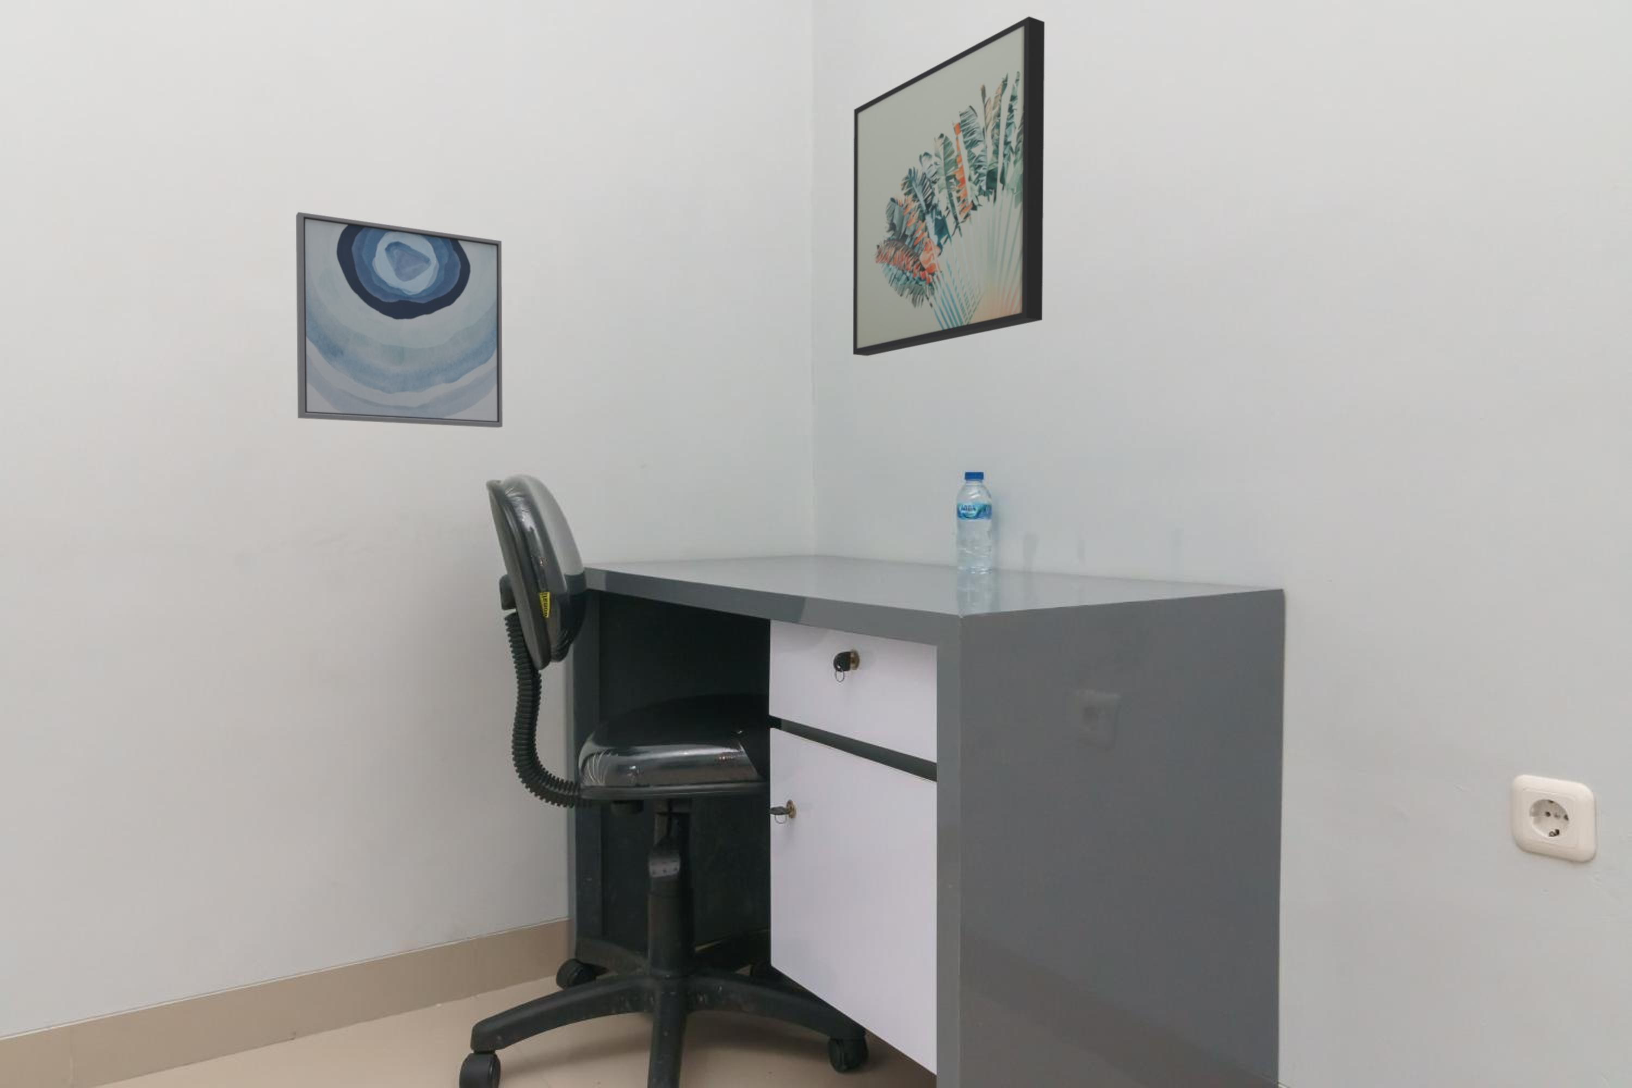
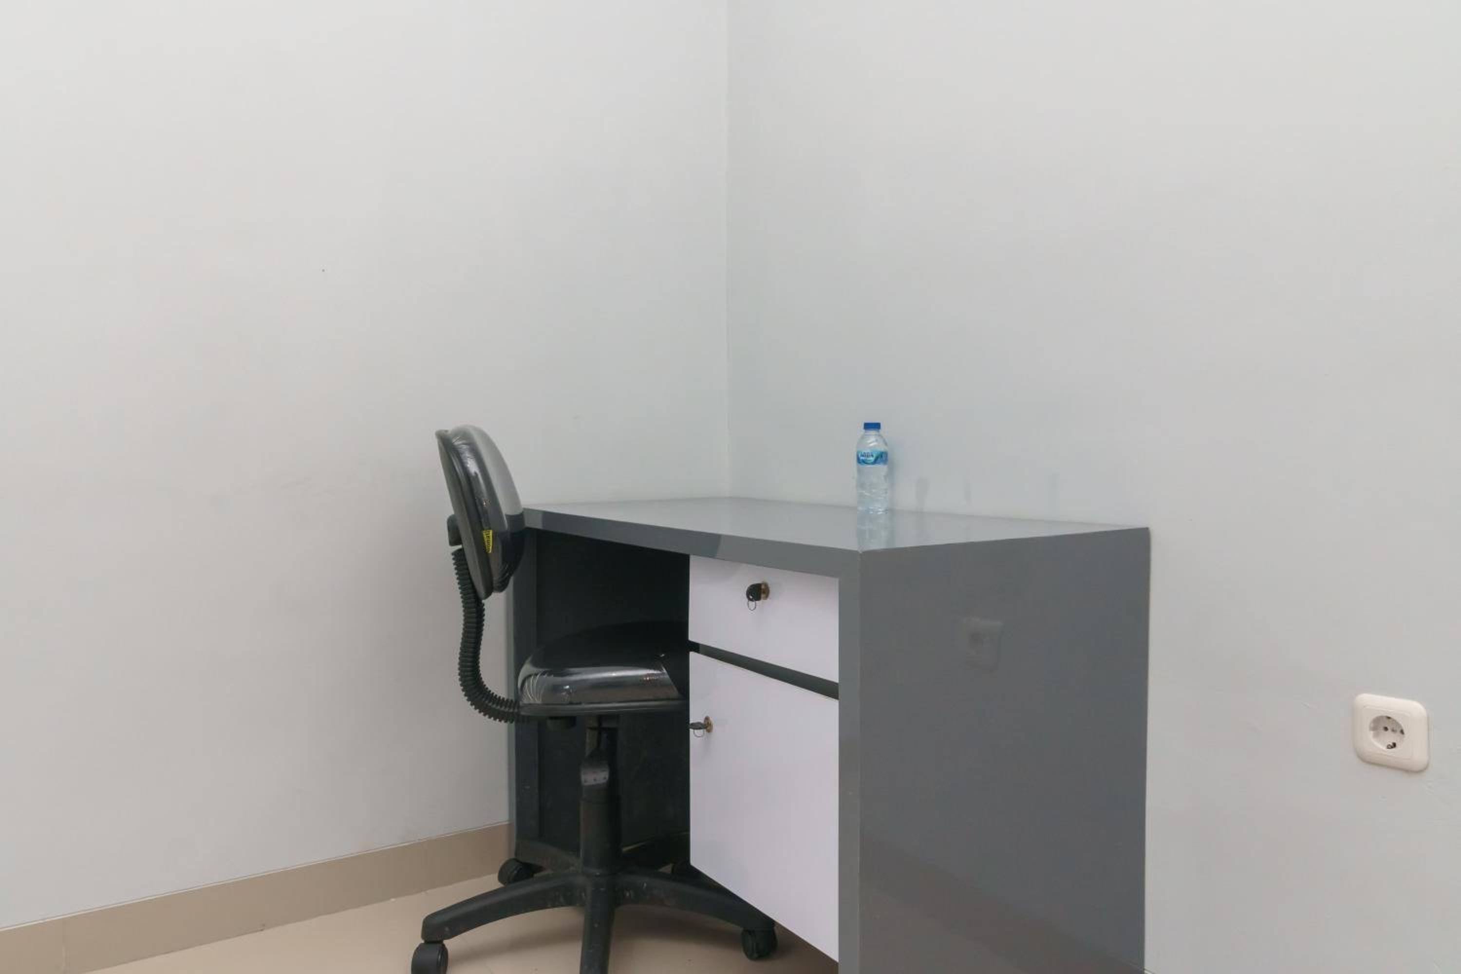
- wall art [852,16,1046,356]
- wall art [295,211,503,429]
